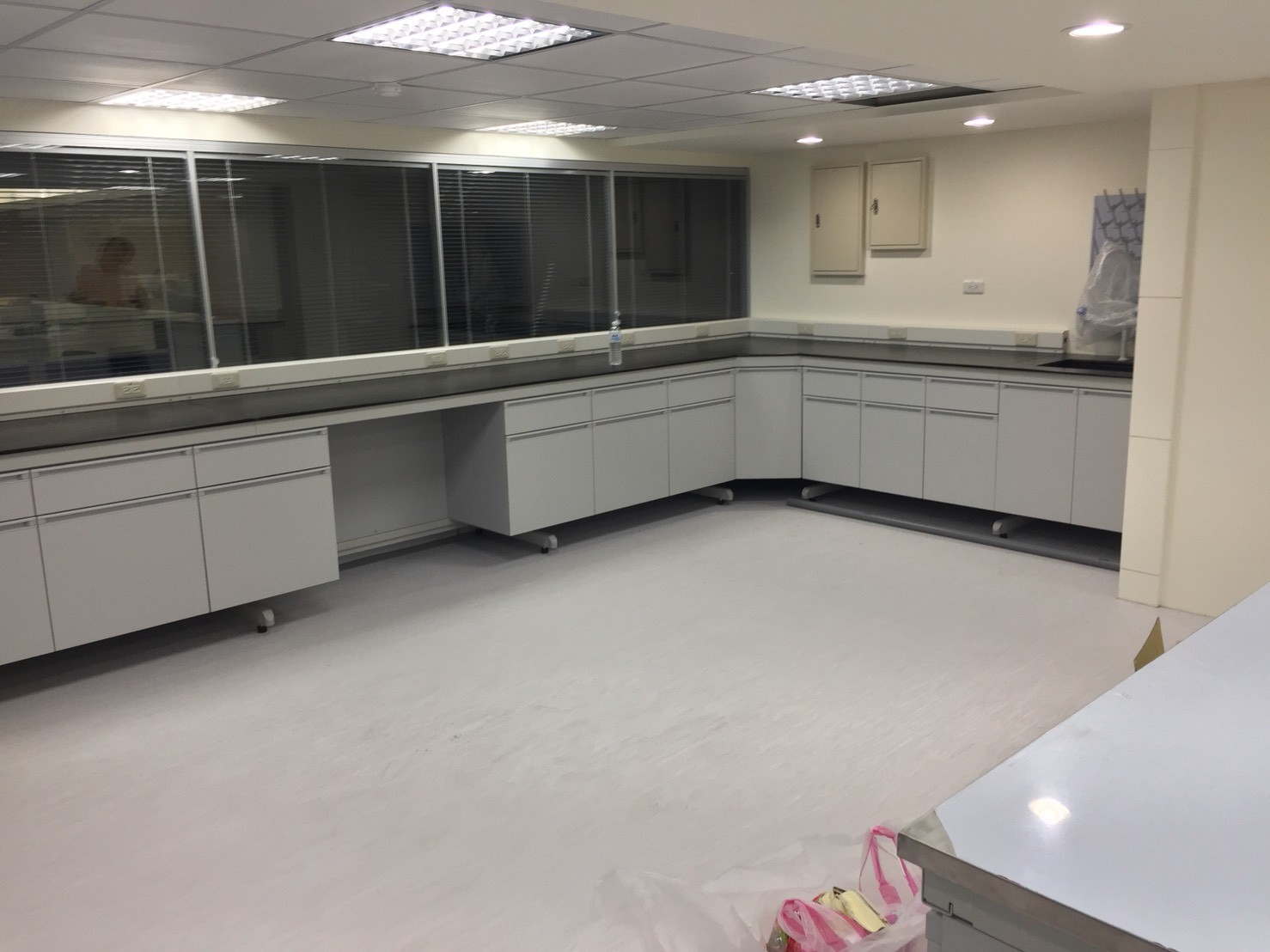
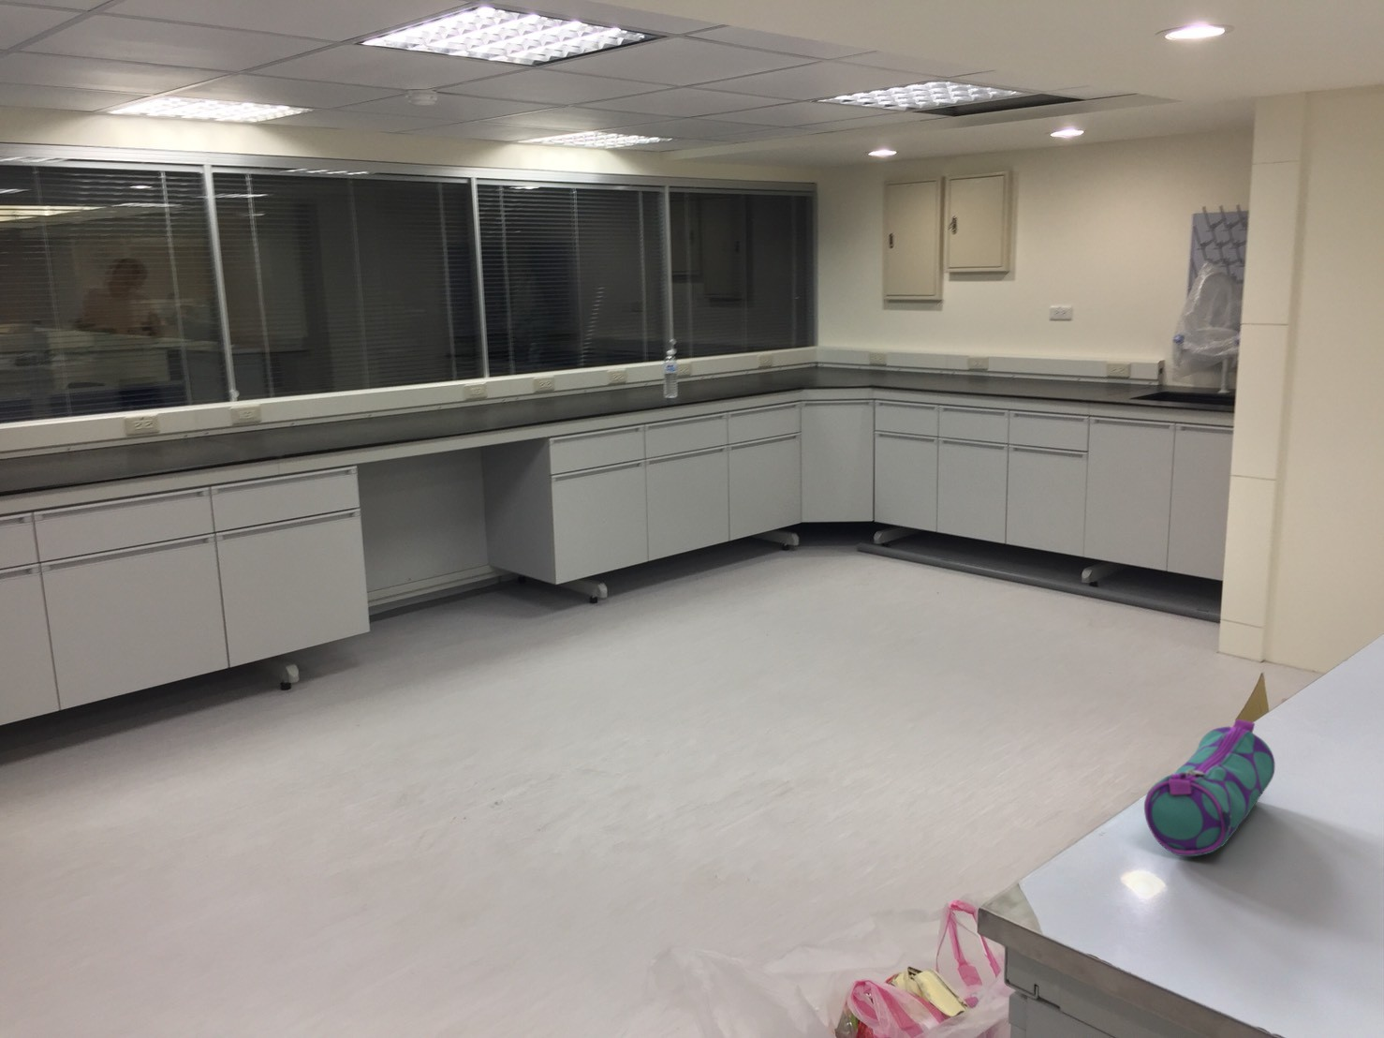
+ pencil case [1143,719,1276,857]
